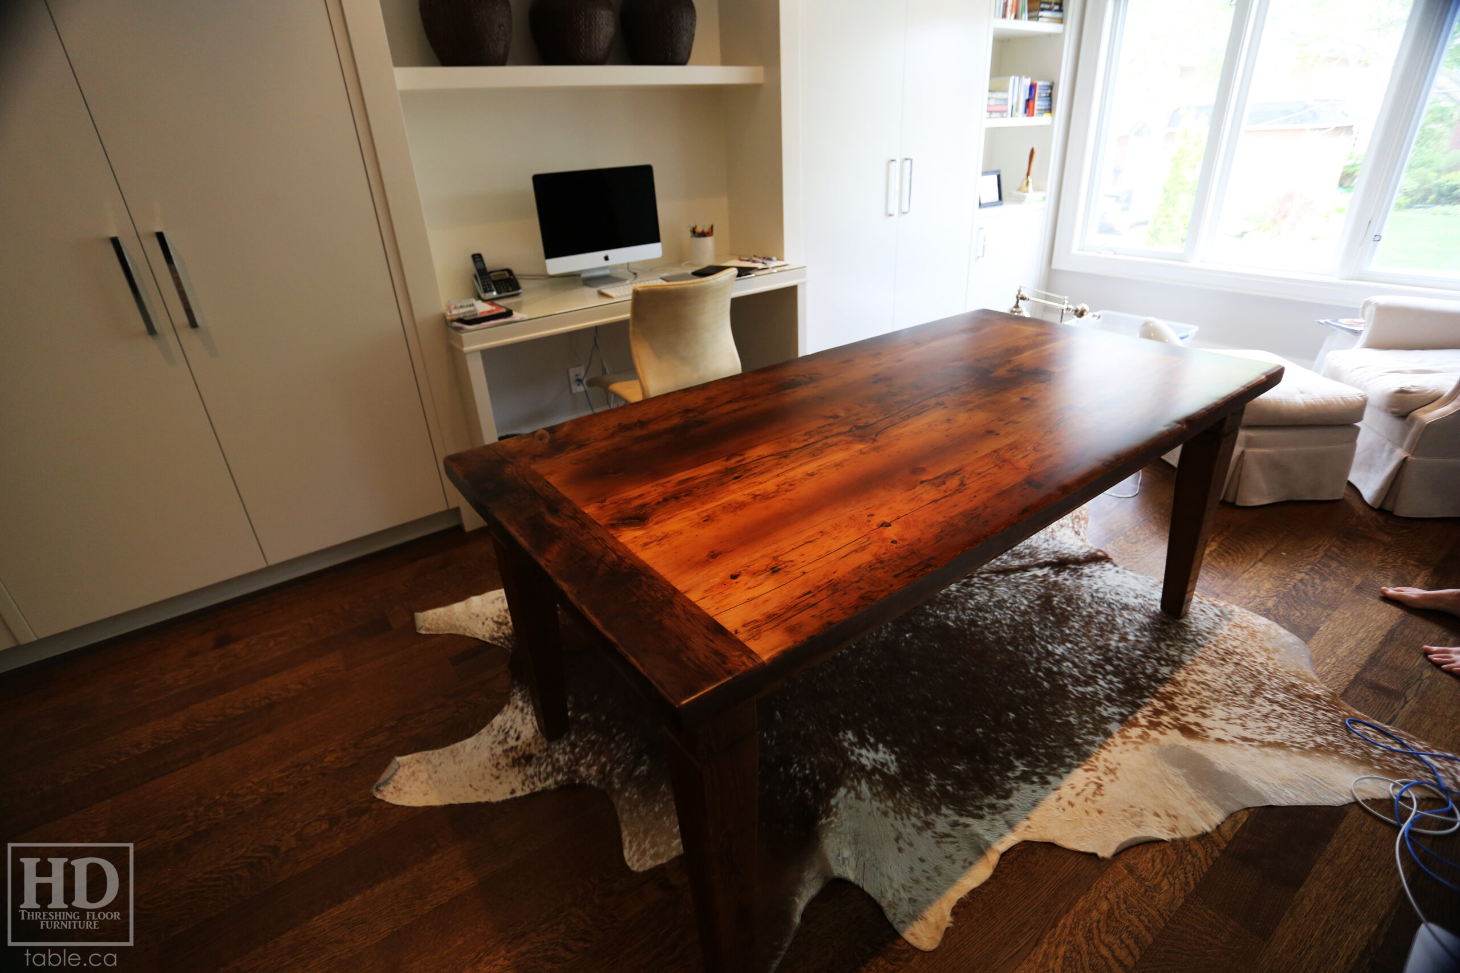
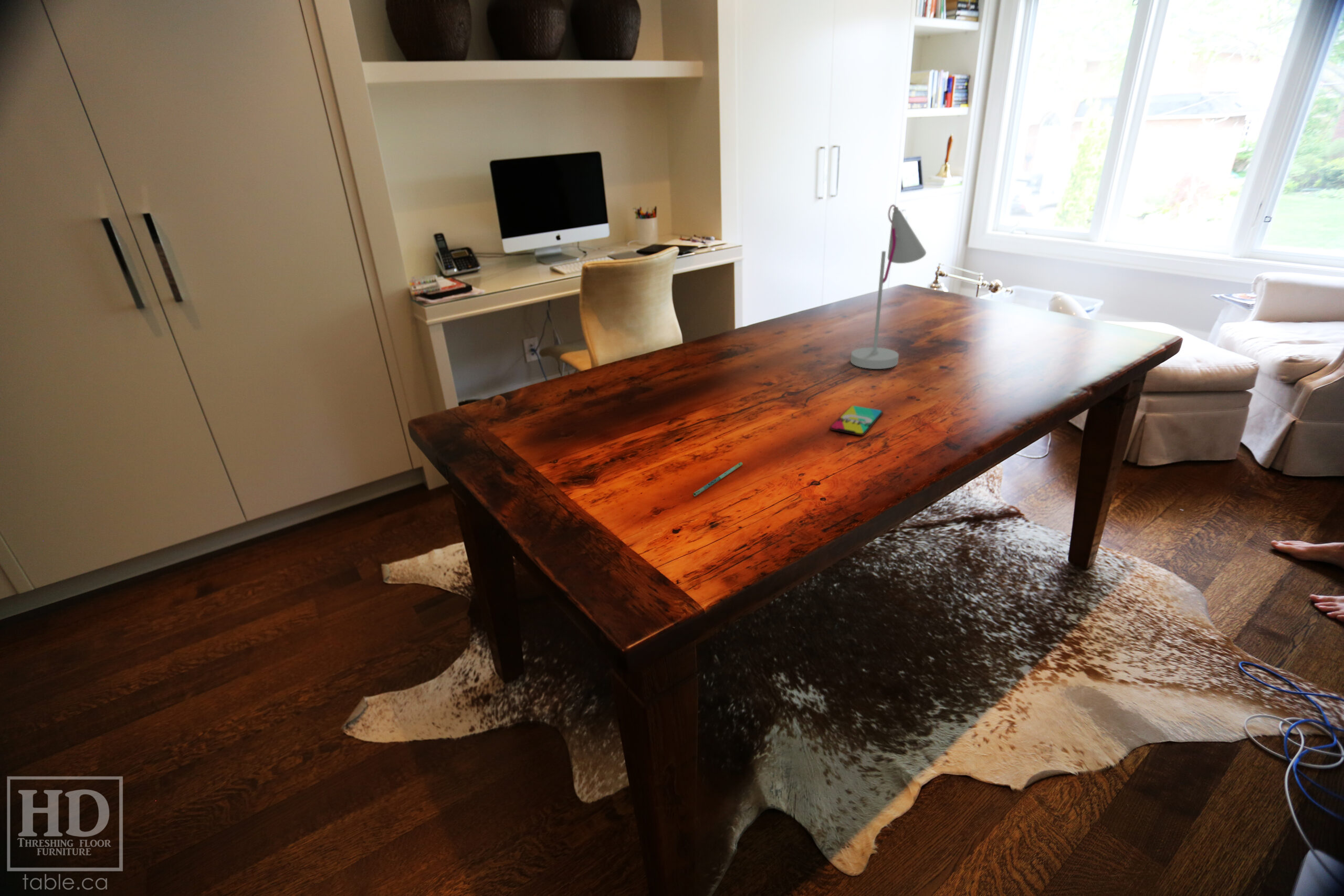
+ desk lamp [850,204,927,370]
+ smartphone [829,405,884,436]
+ pen [692,461,743,497]
